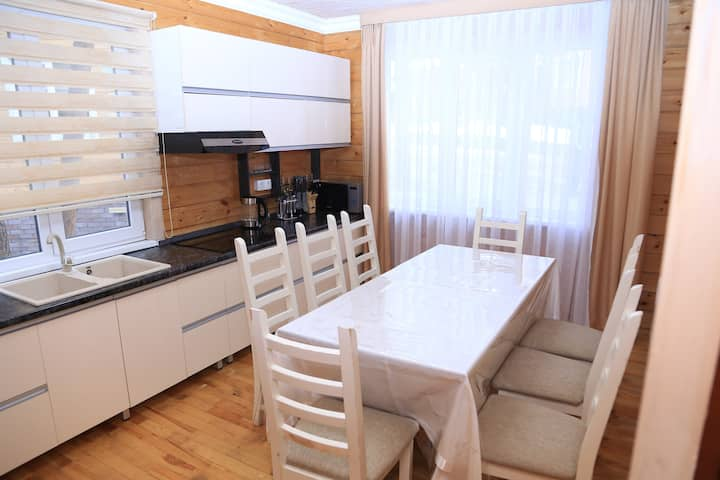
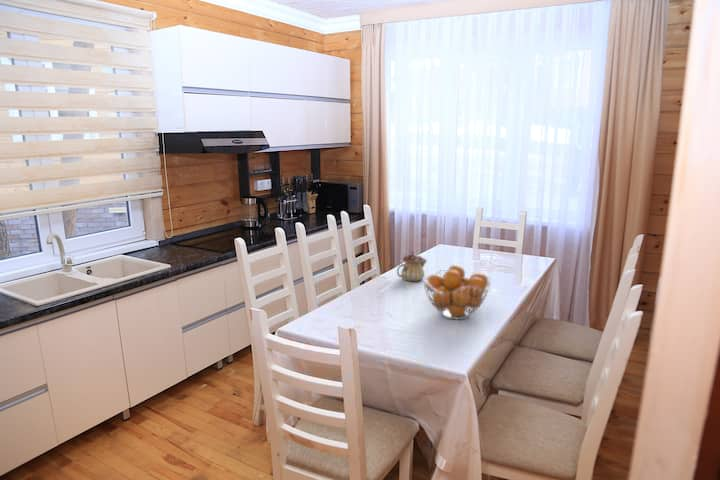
+ teapot [396,250,428,282]
+ fruit basket [422,264,491,321]
